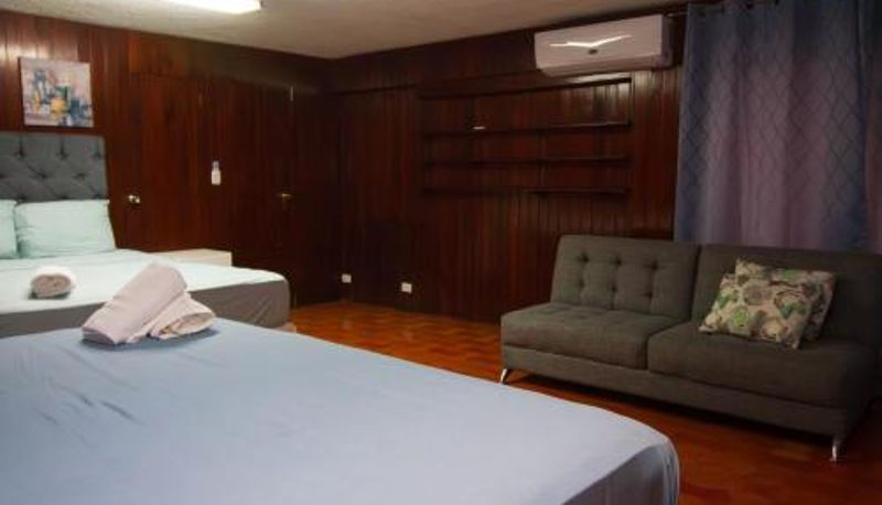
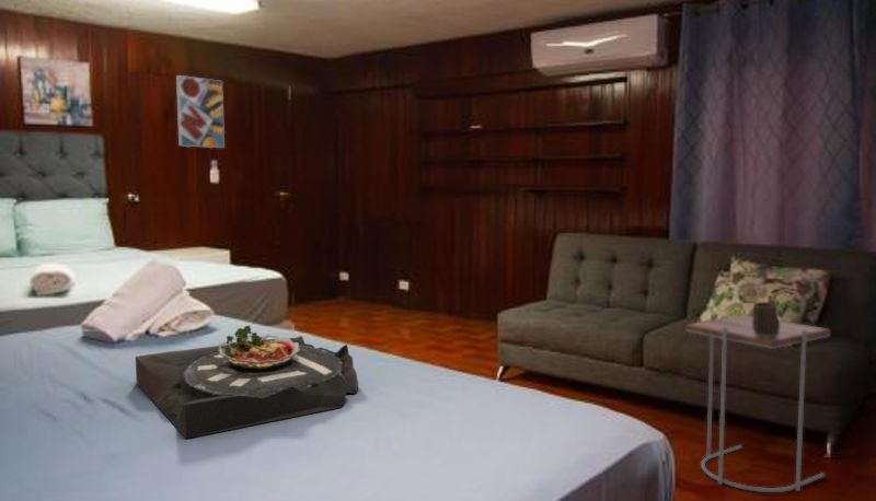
+ serving tray [135,324,359,440]
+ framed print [175,74,226,149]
+ mug [752,300,780,339]
+ side table [685,313,831,493]
